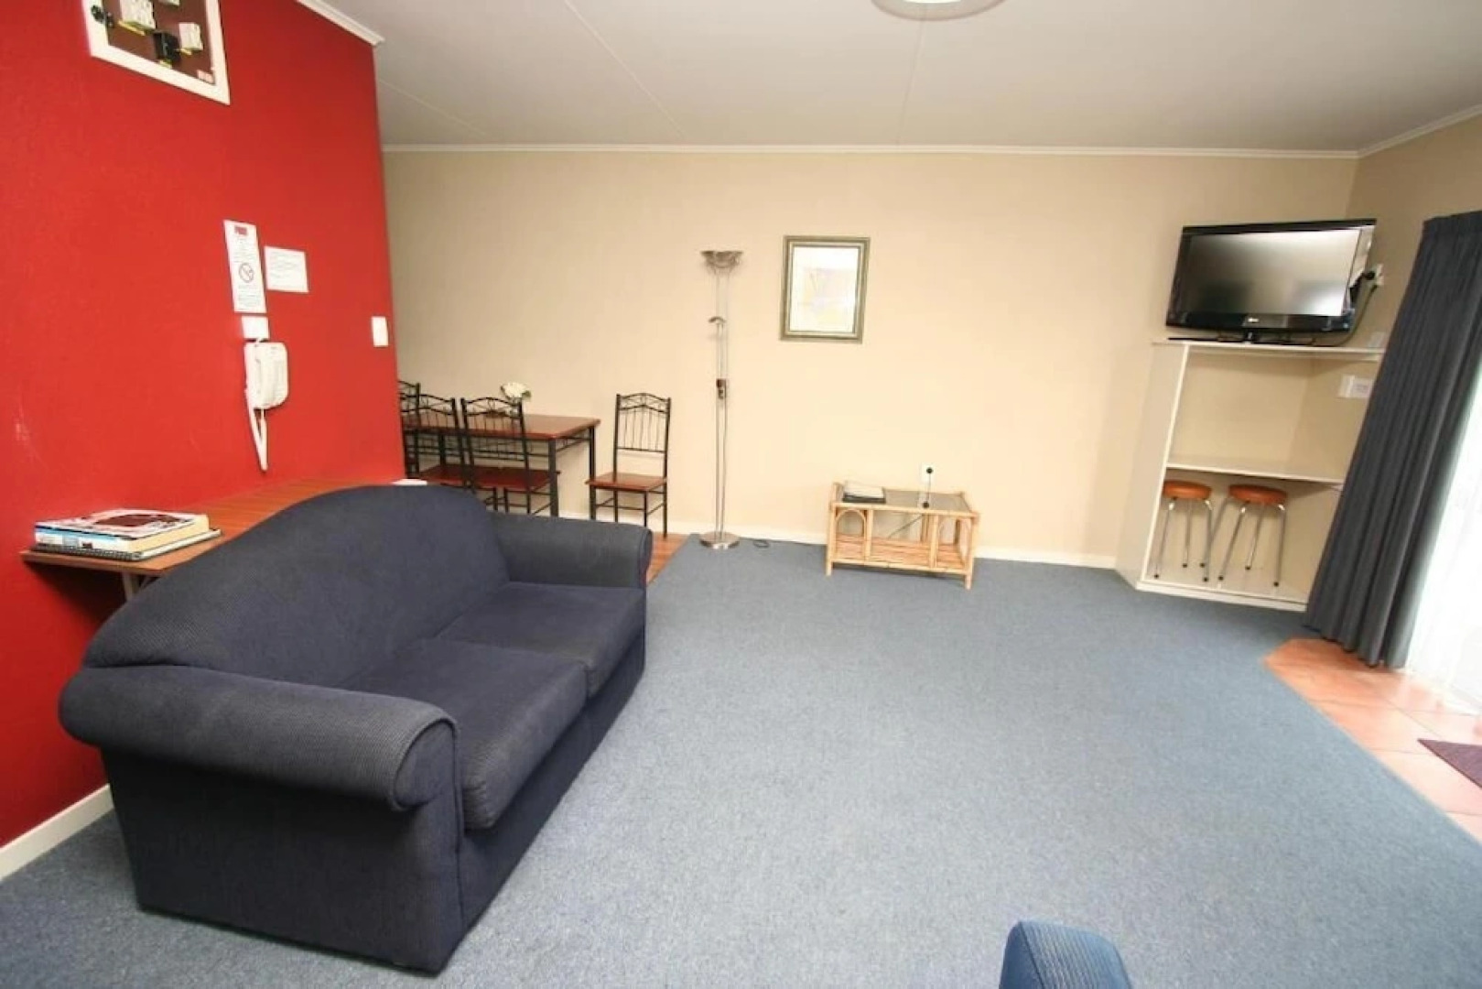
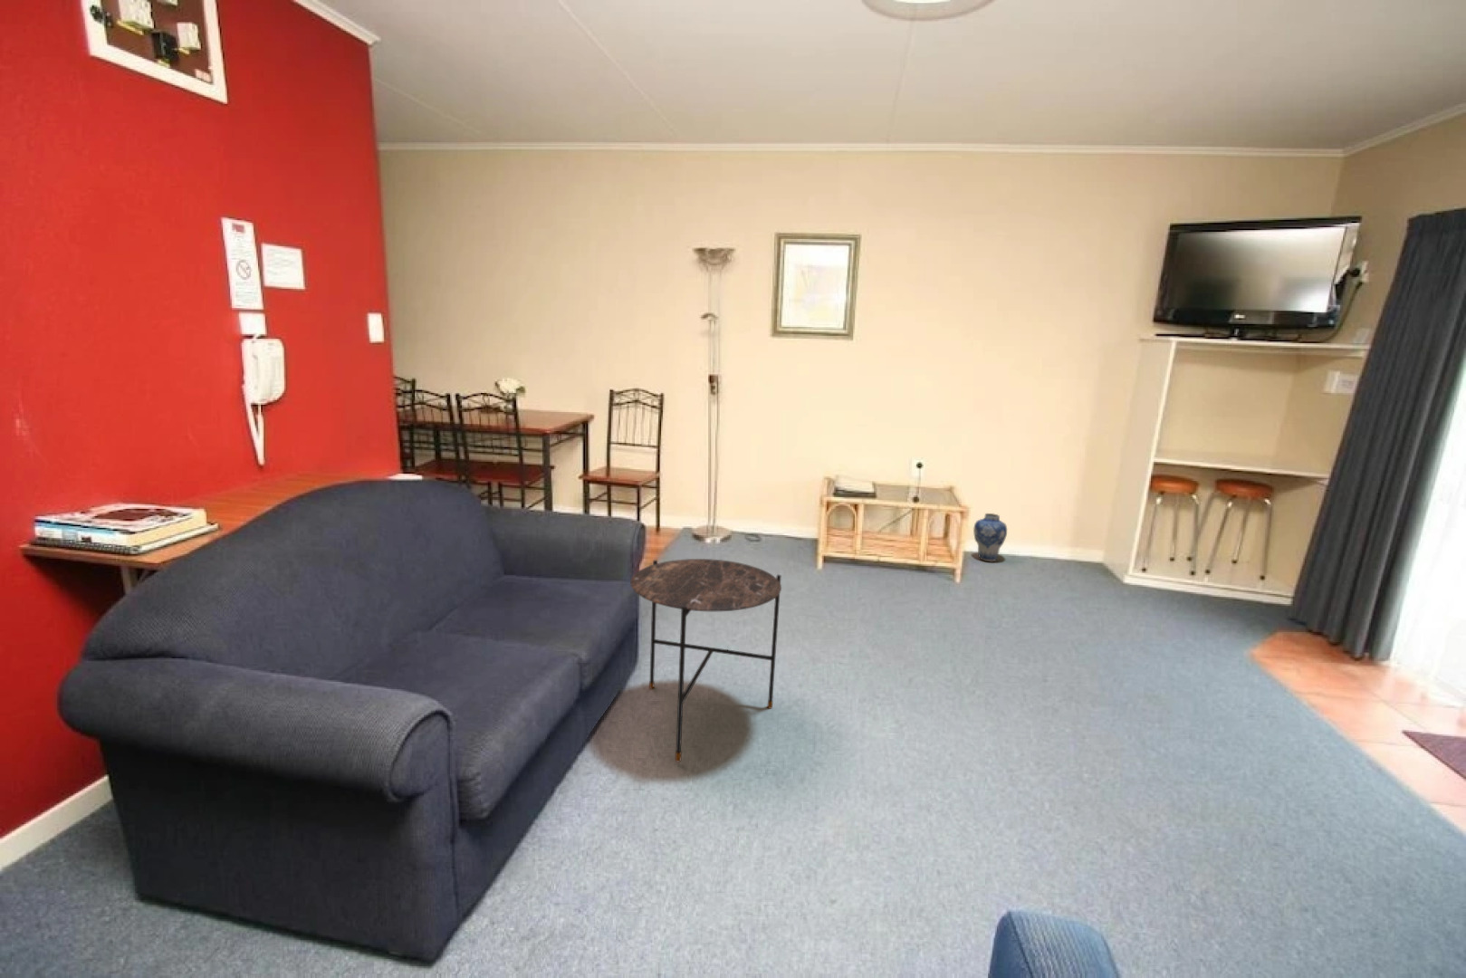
+ vase [973,513,1008,562]
+ side table [630,558,783,763]
